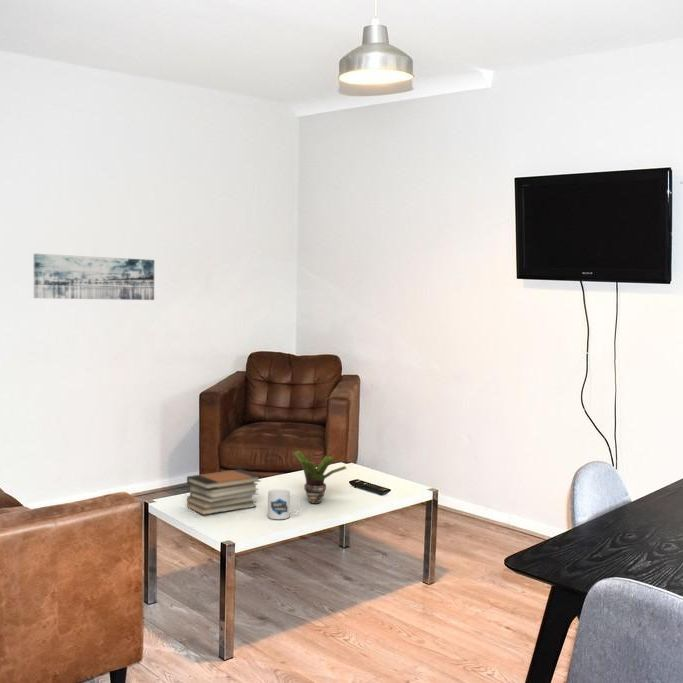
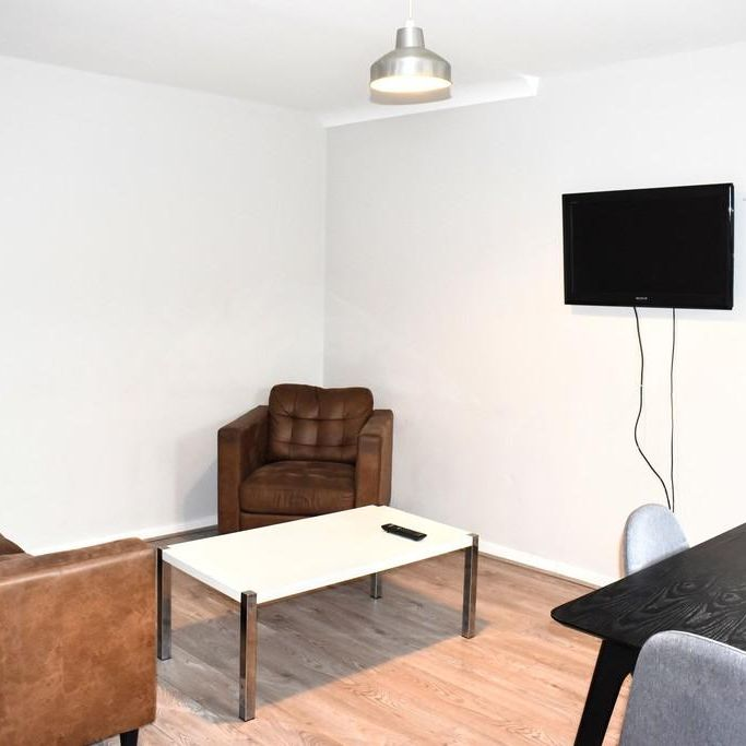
- wall art [33,253,155,301]
- potted plant [292,450,348,505]
- mug [267,488,302,520]
- book stack [186,468,262,516]
